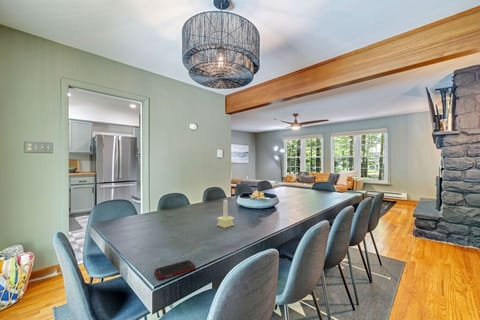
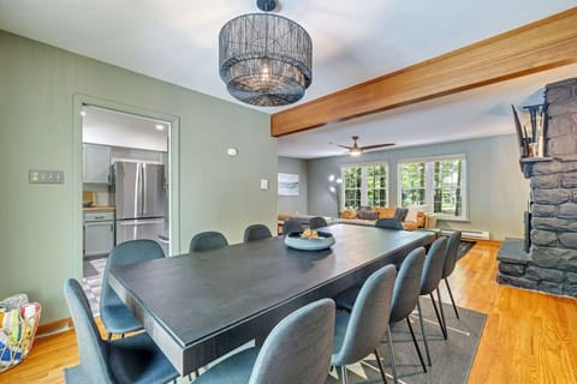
- candle [216,199,235,229]
- cell phone [154,259,197,280]
